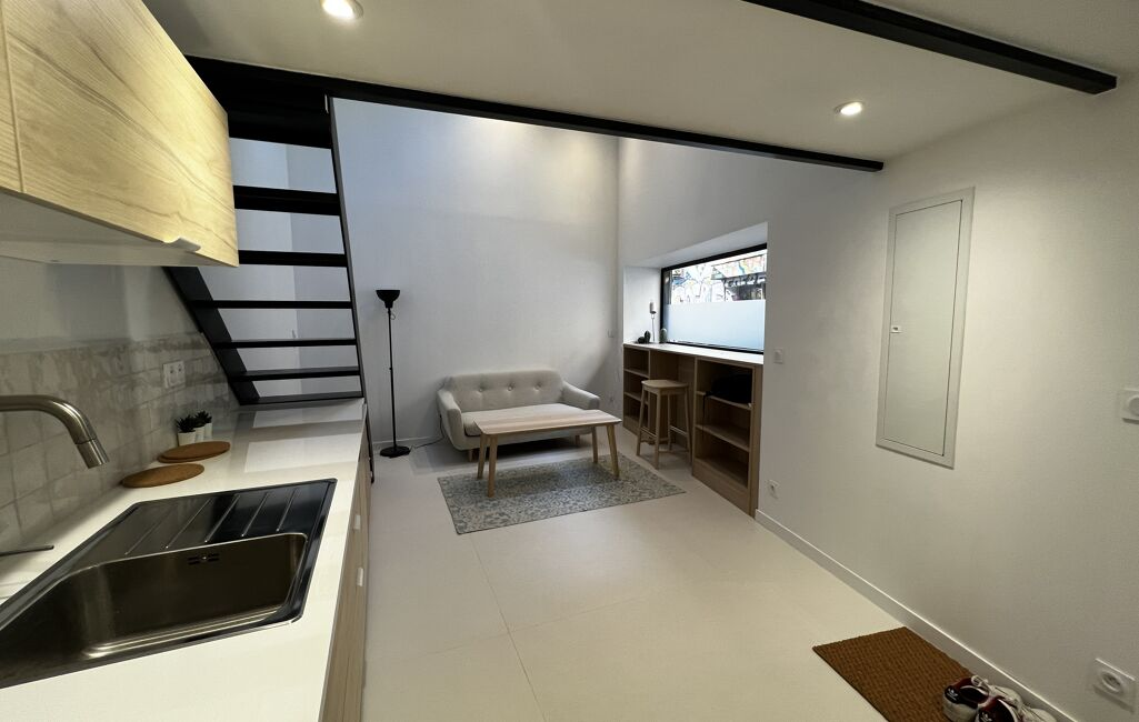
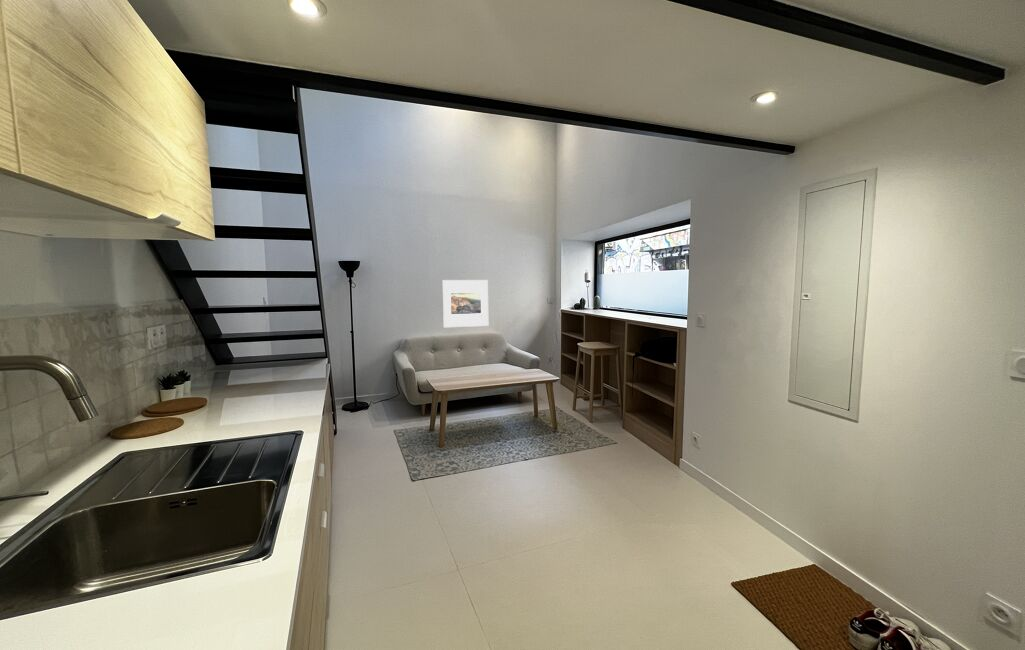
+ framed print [442,279,489,328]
